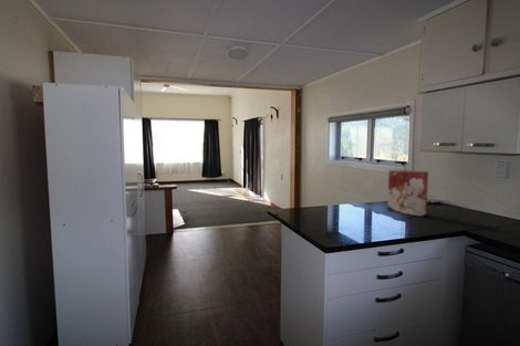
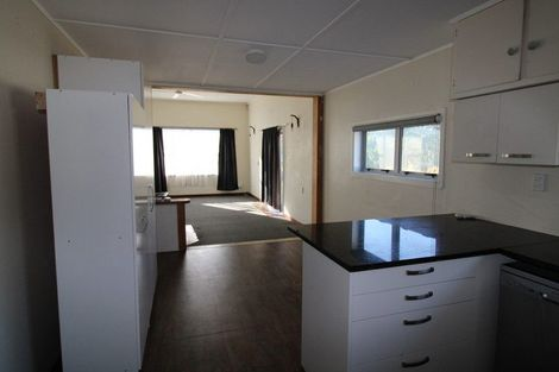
- cereal box [386,169,429,217]
